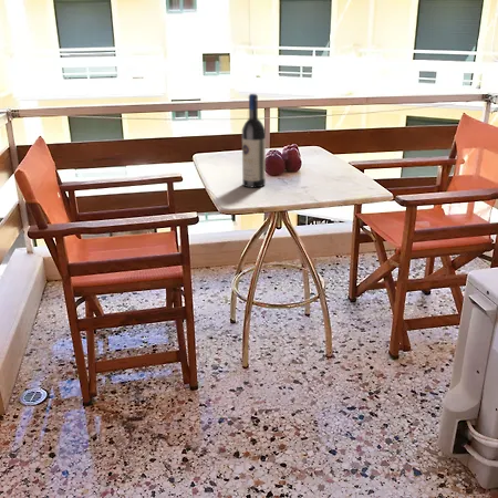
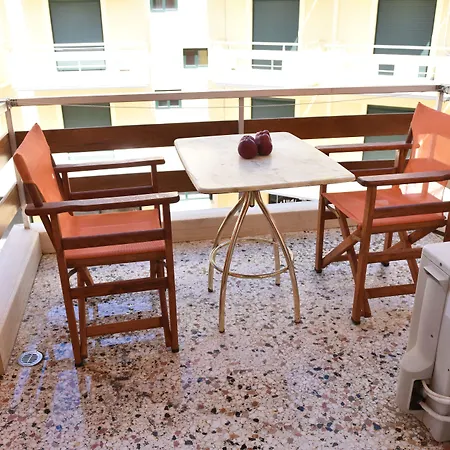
- wine bottle [241,93,267,189]
